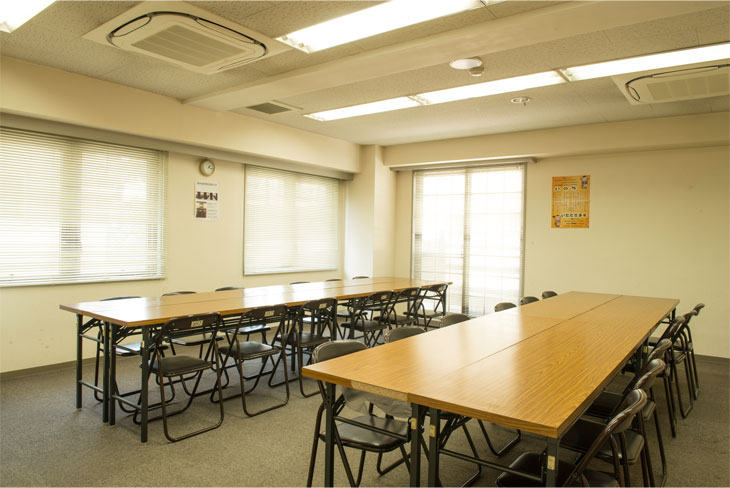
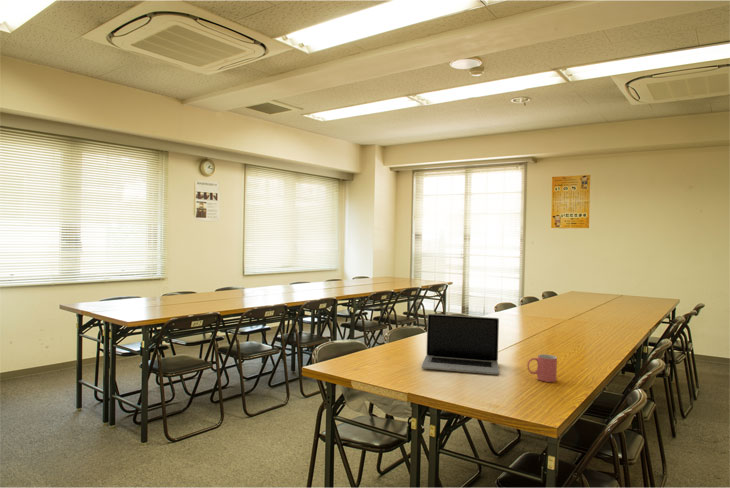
+ laptop [420,313,500,376]
+ mug [526,353,558,383]
